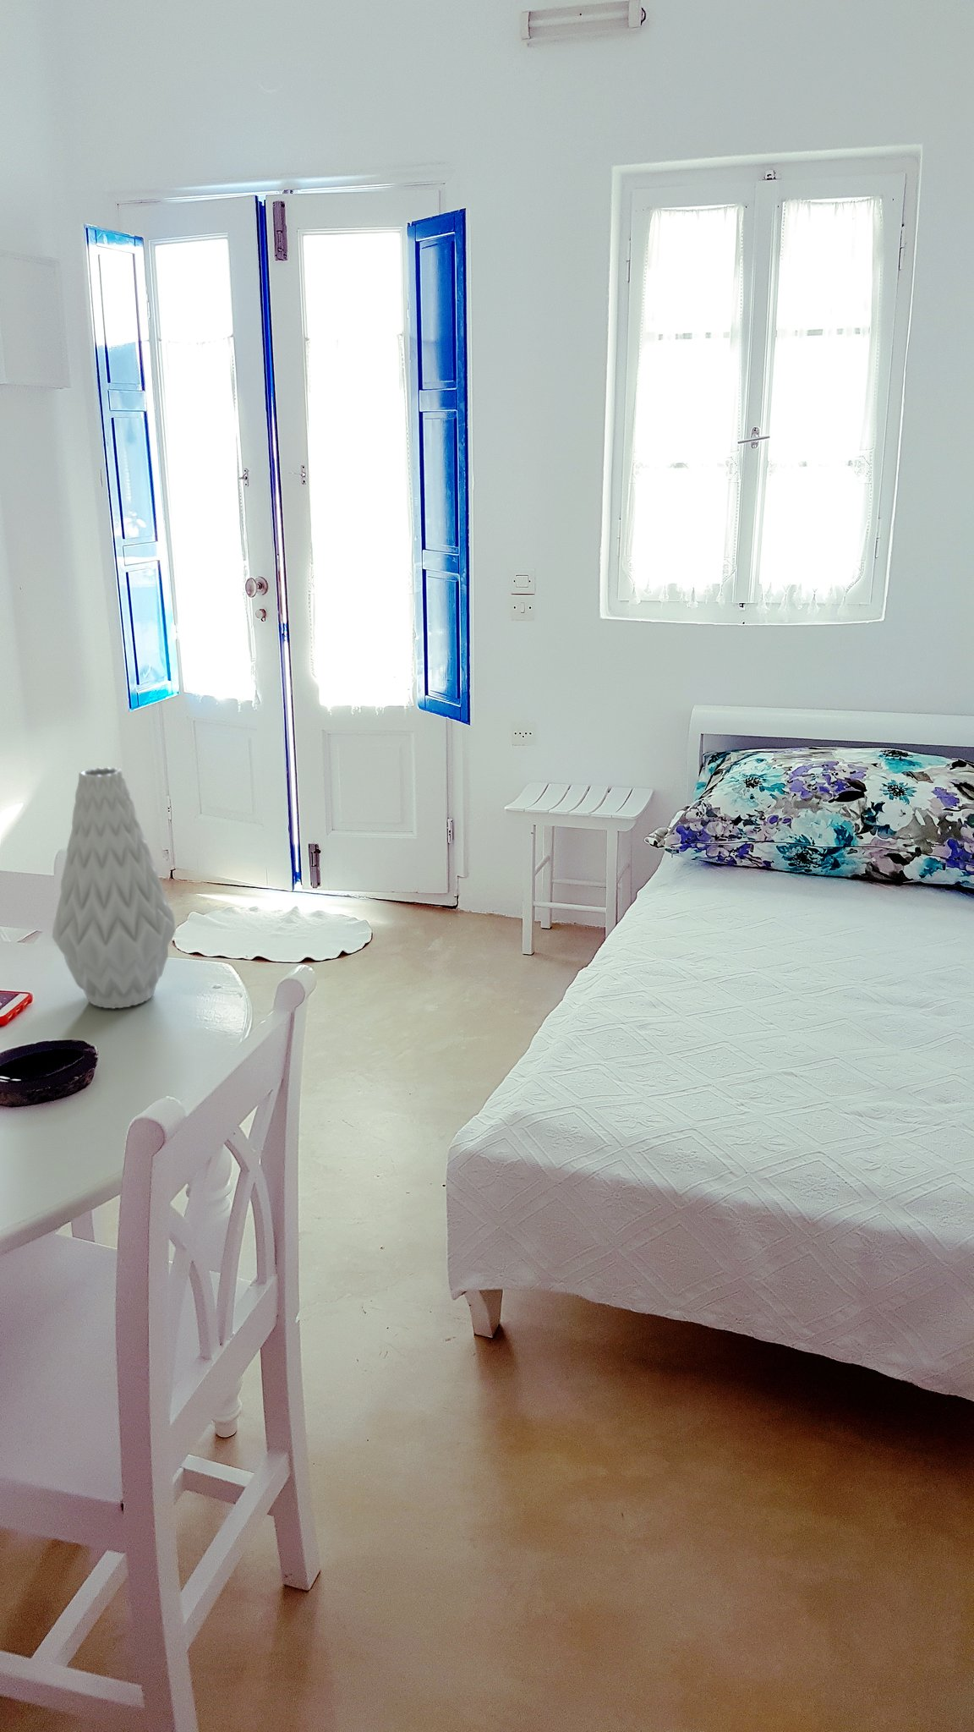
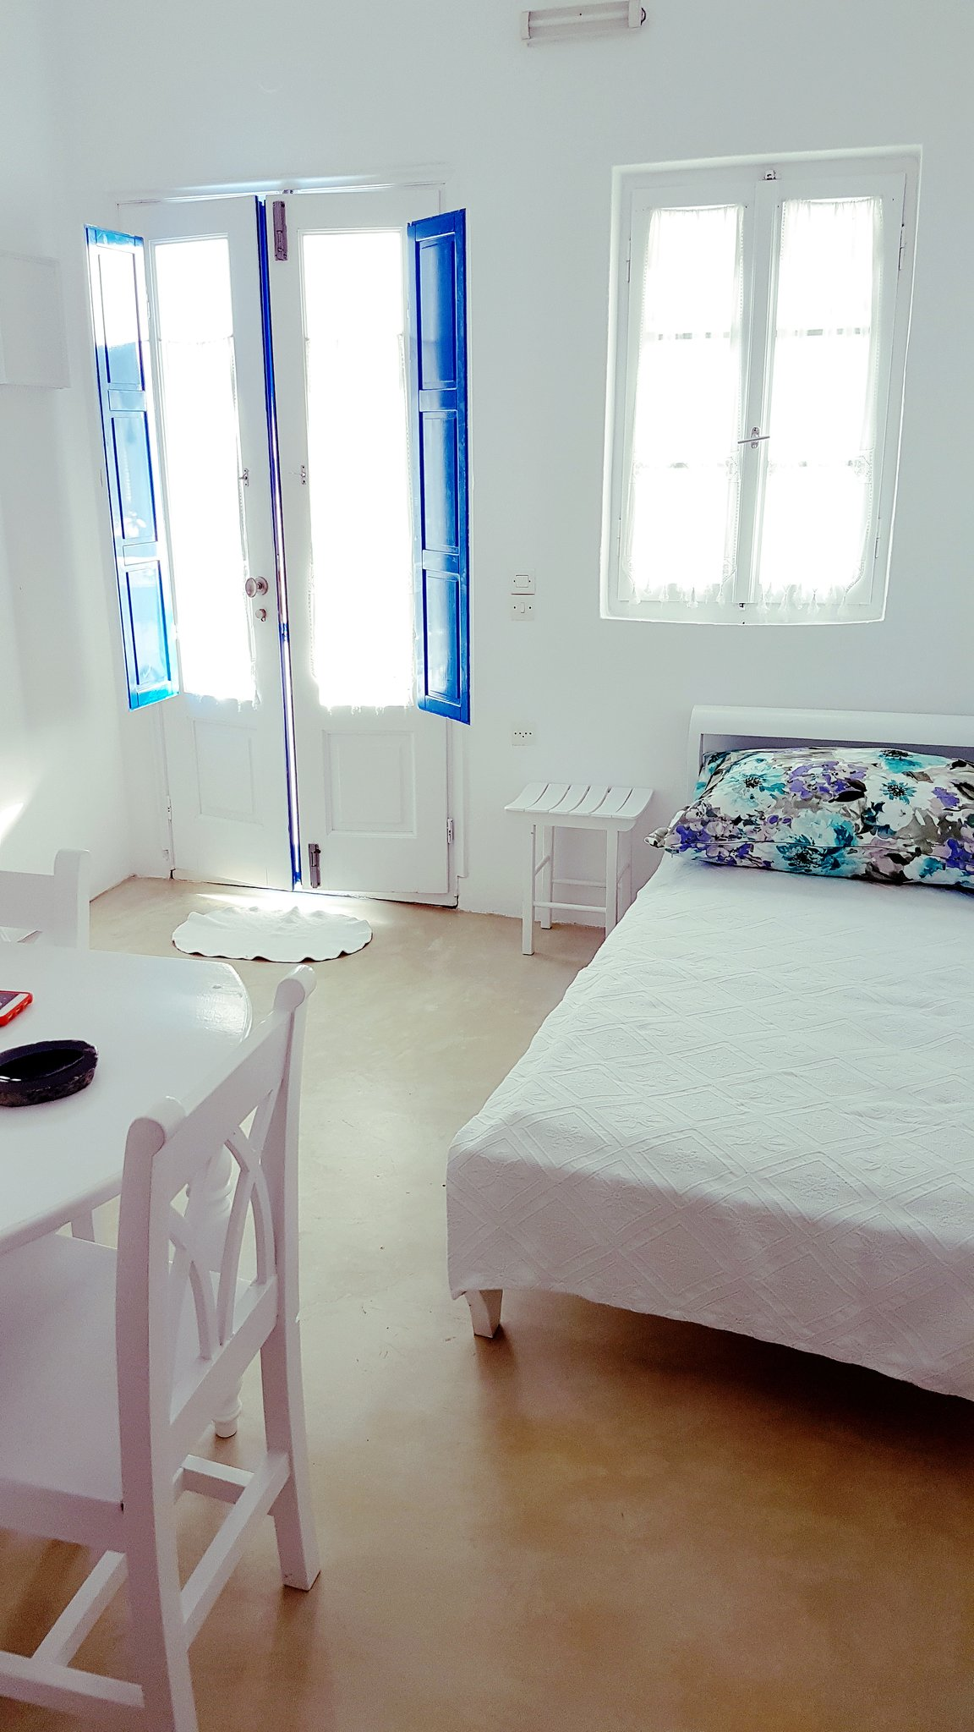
- vase [51,766,177,1010]
